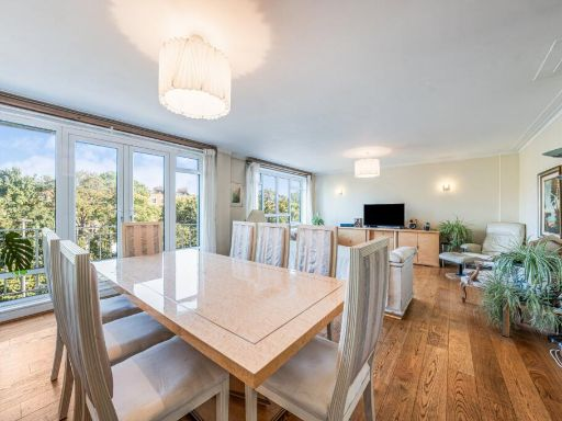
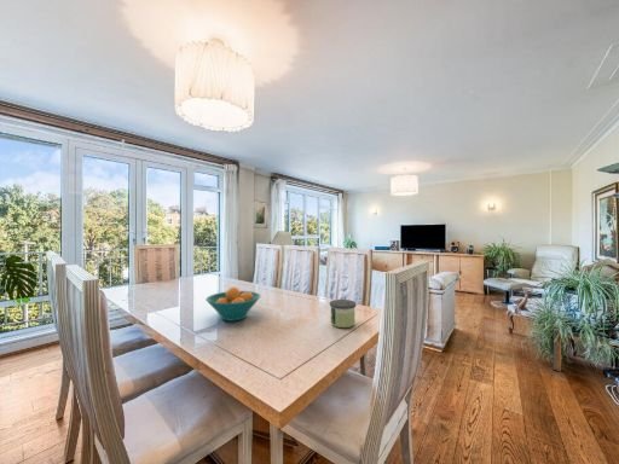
+ candle [329,298,357,329]
+ fruit bowl [206,286,261,323]
